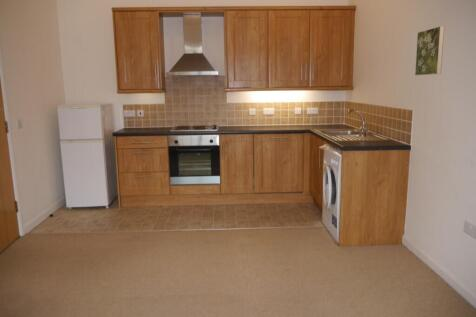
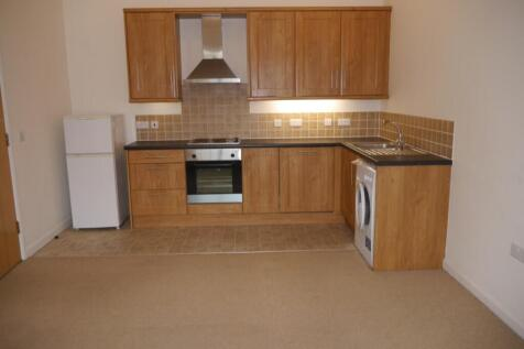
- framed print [414,25,445,76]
